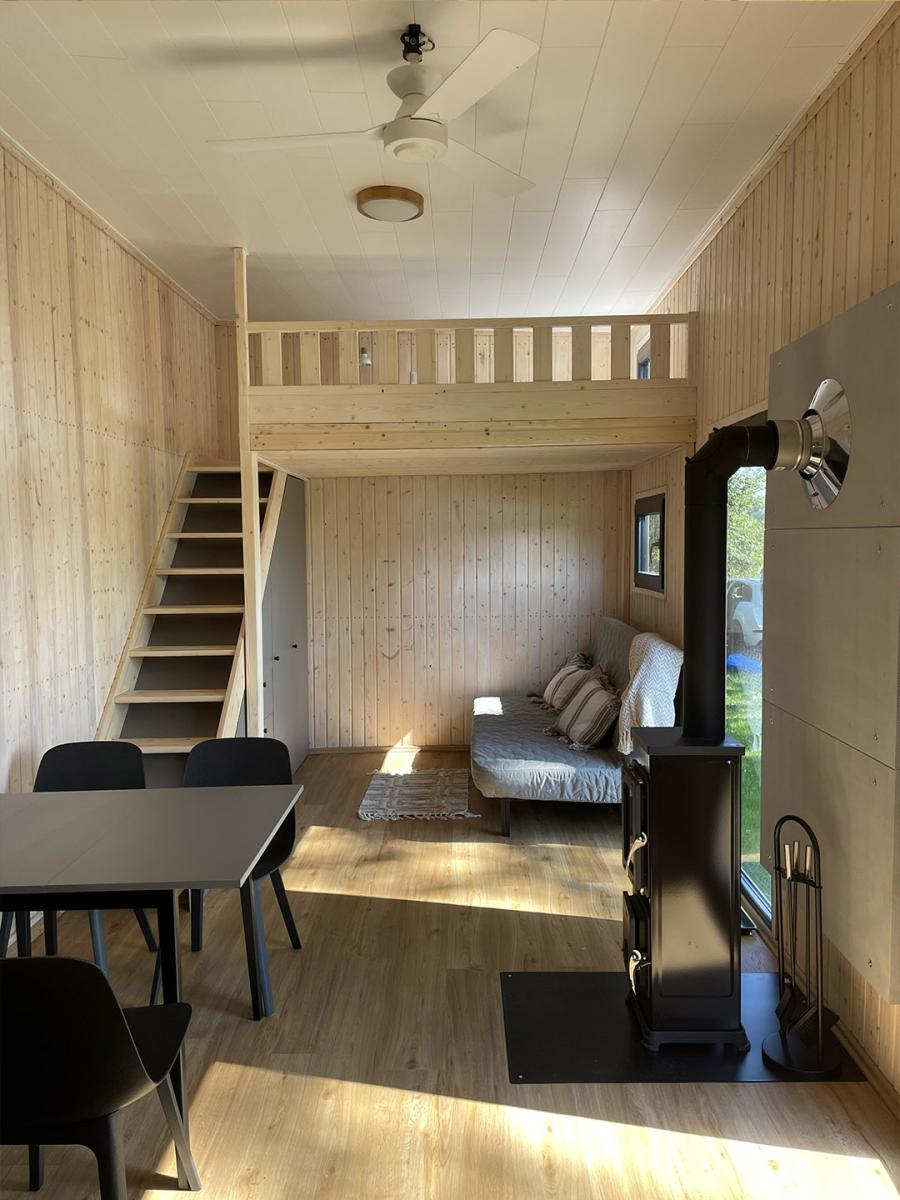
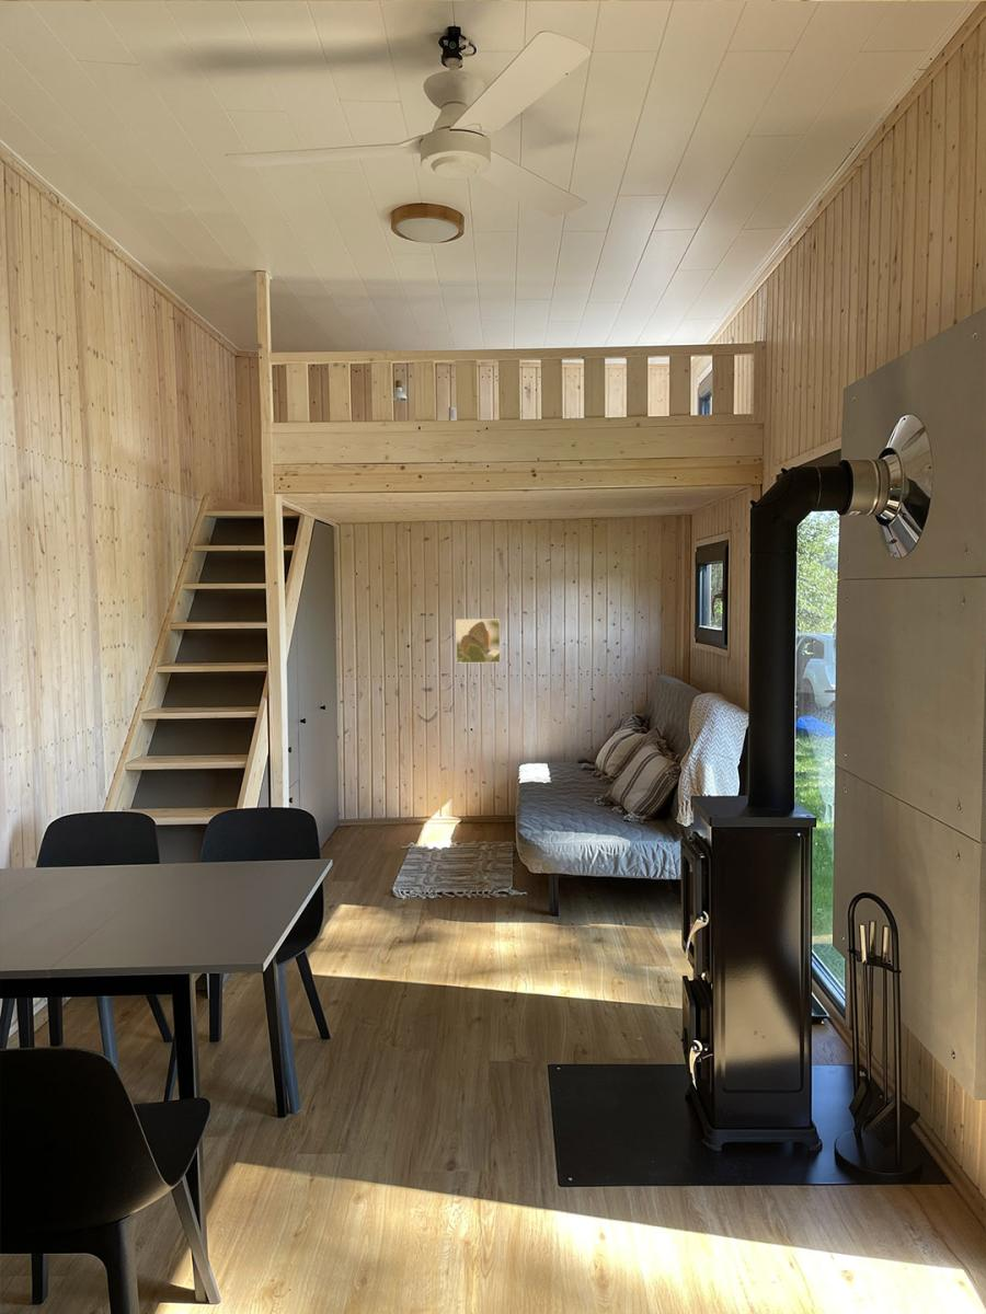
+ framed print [455,618,502,665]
